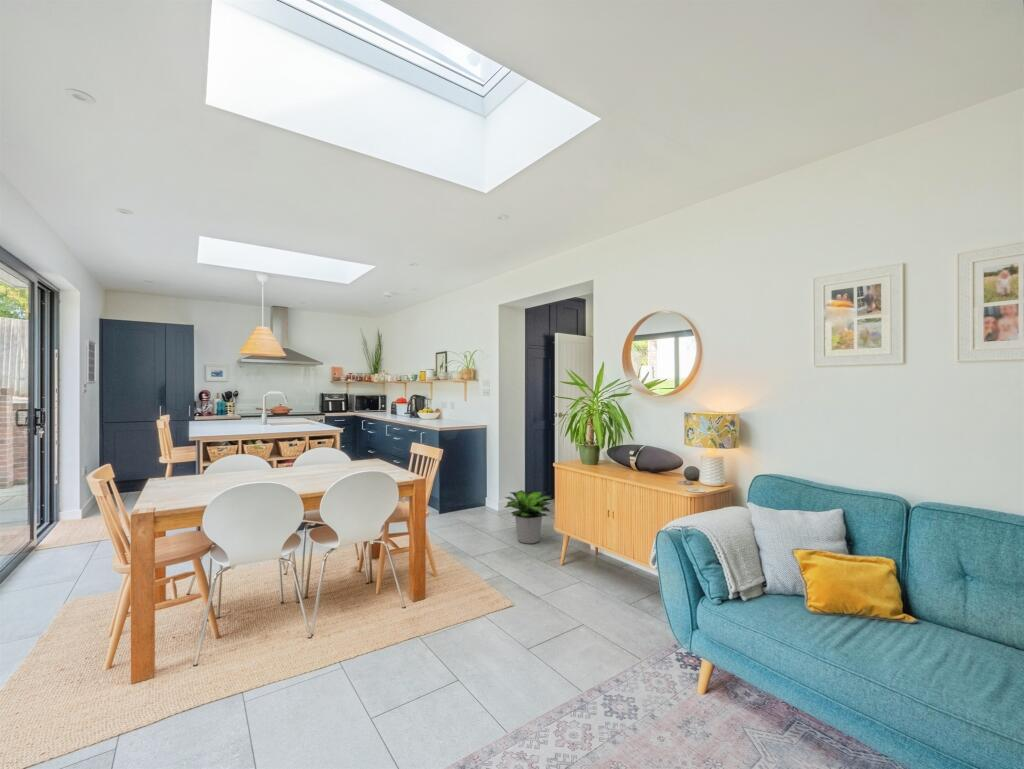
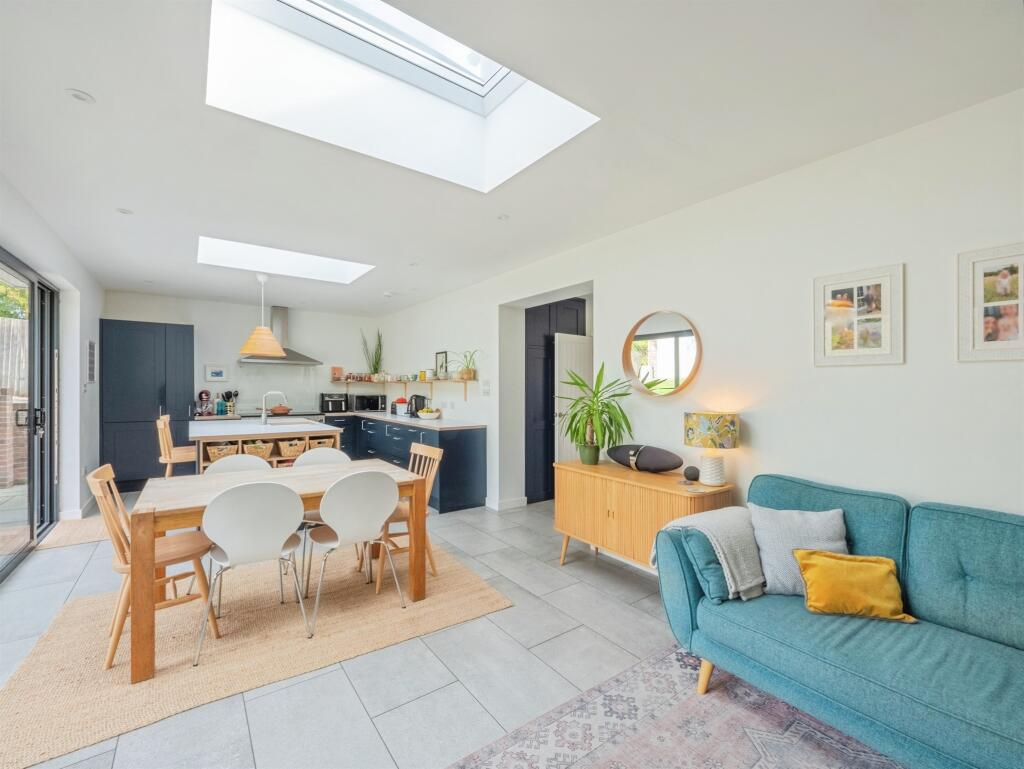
- potted plant [503,489,554,545]
